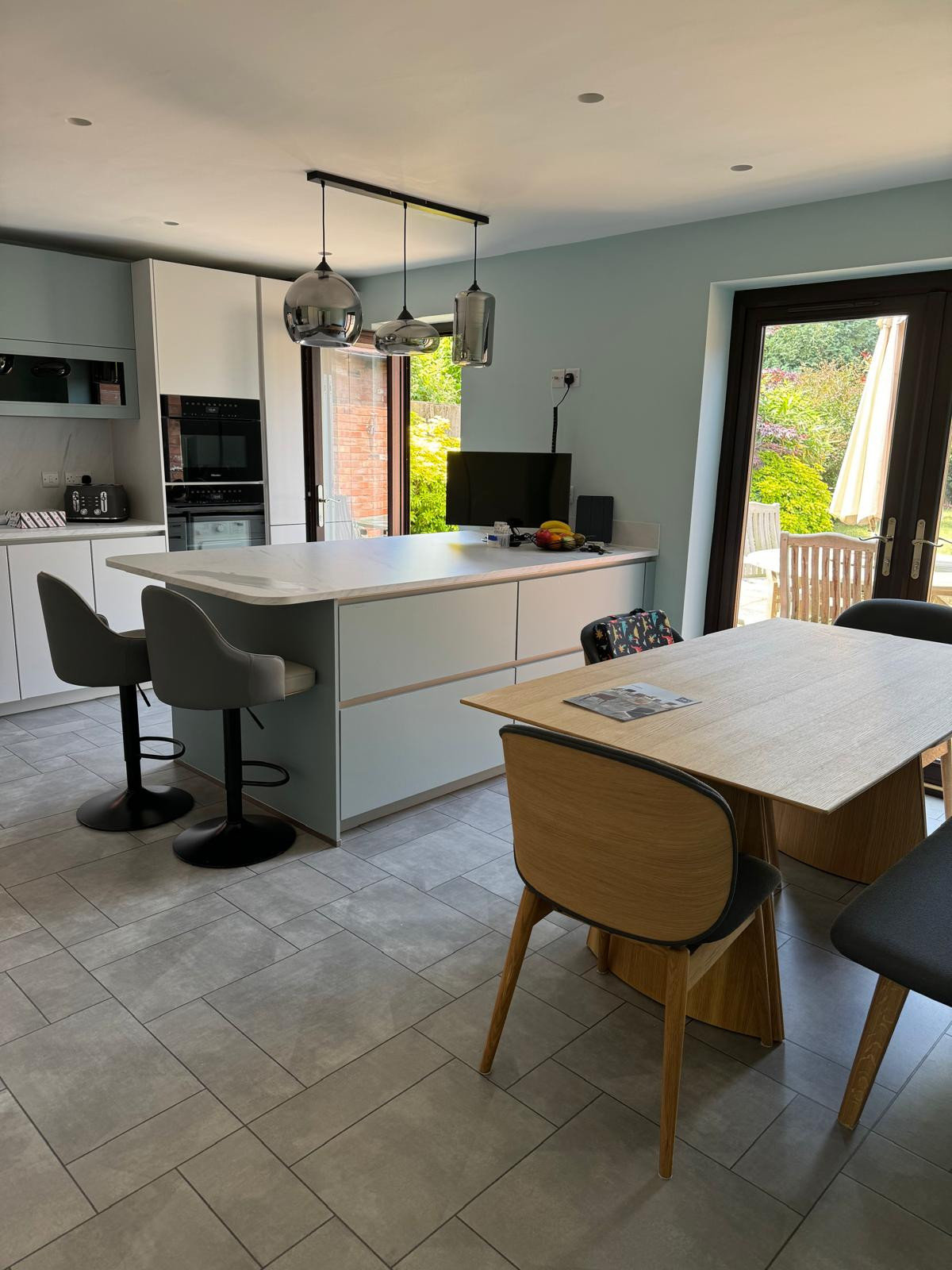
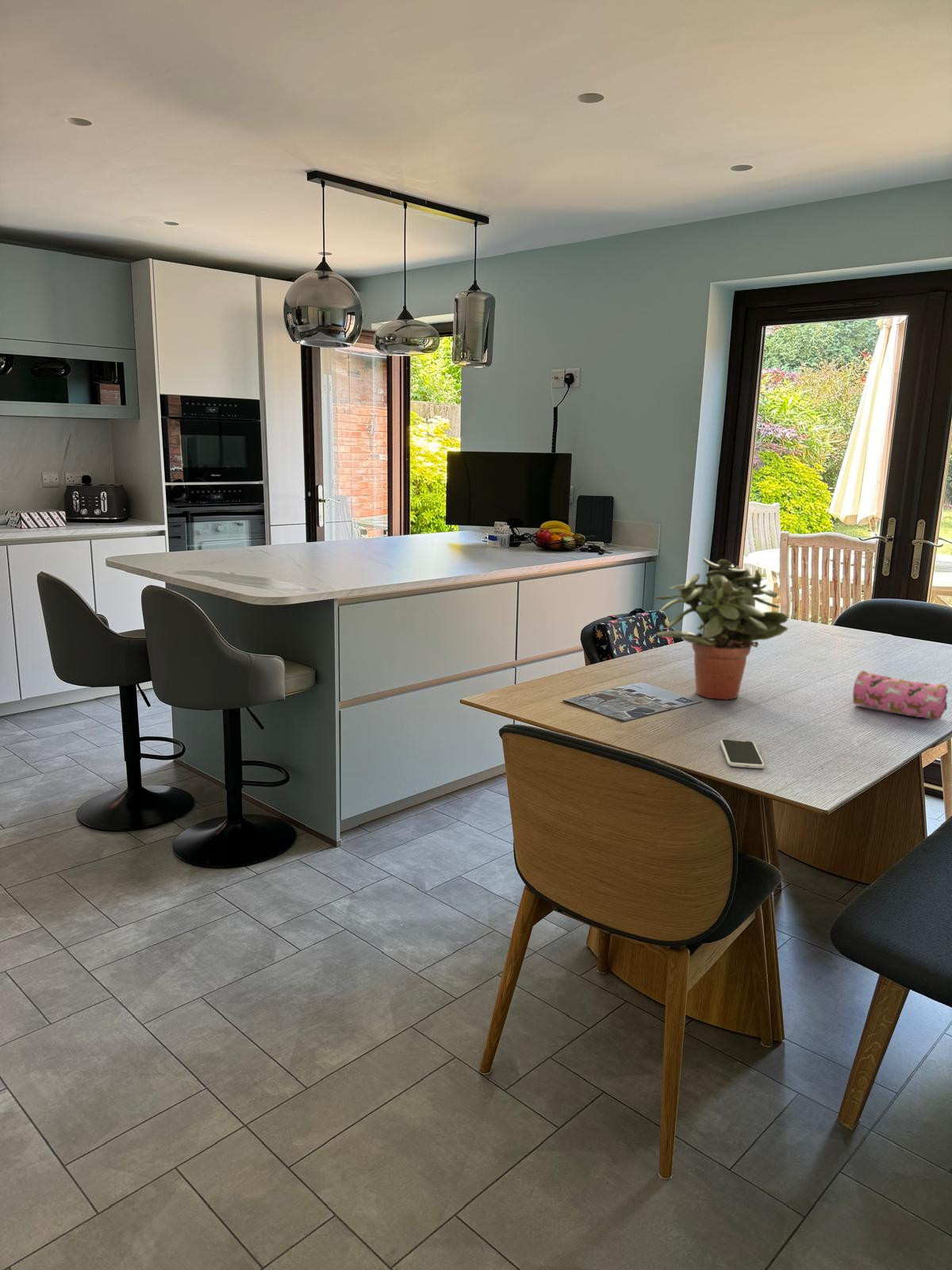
+ potted plant [654,557,789,701]
+ smartphone [720,738,766,769]
+ pencil case [852,670,949,721]
